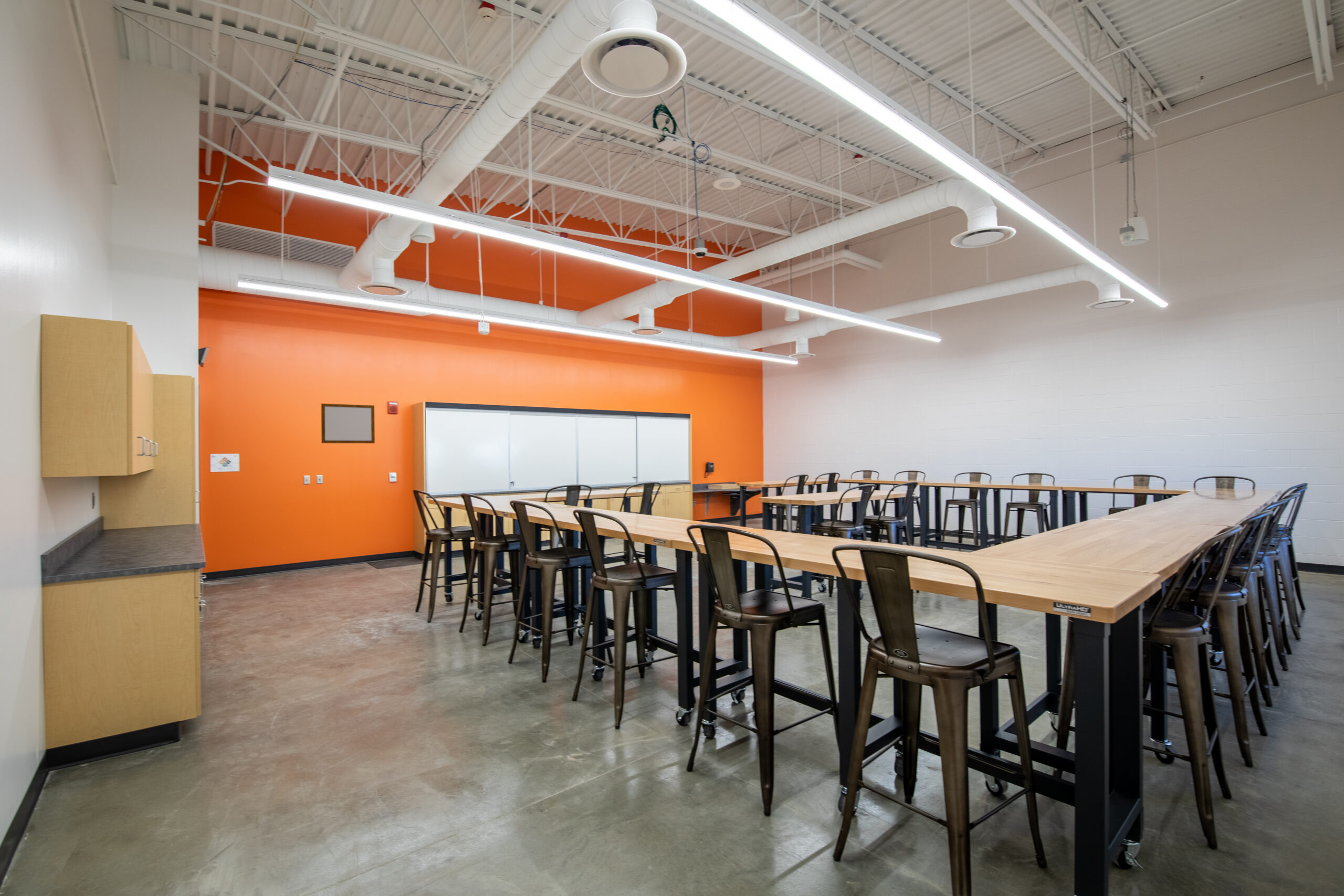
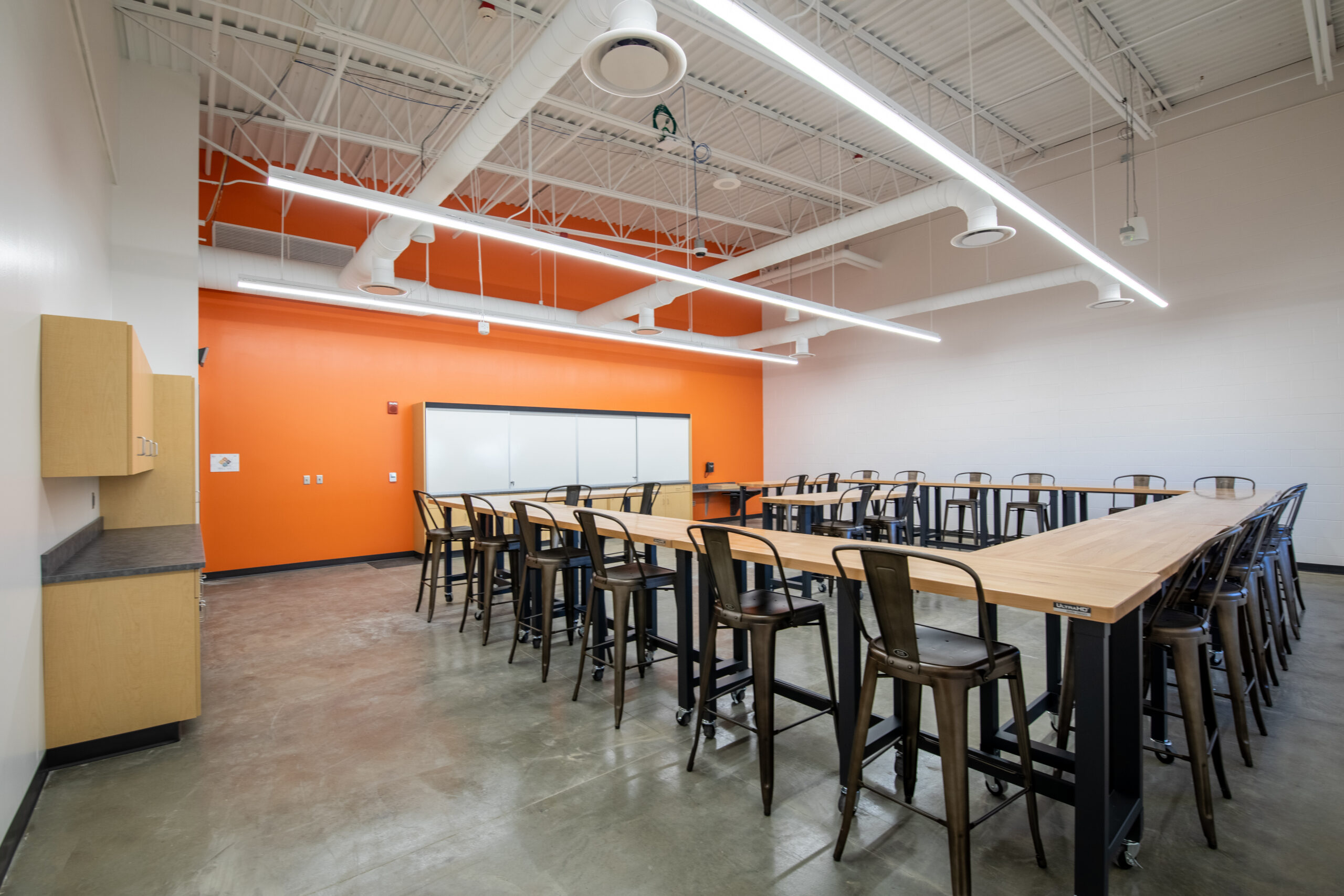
- writing board [321,403,375,444]
